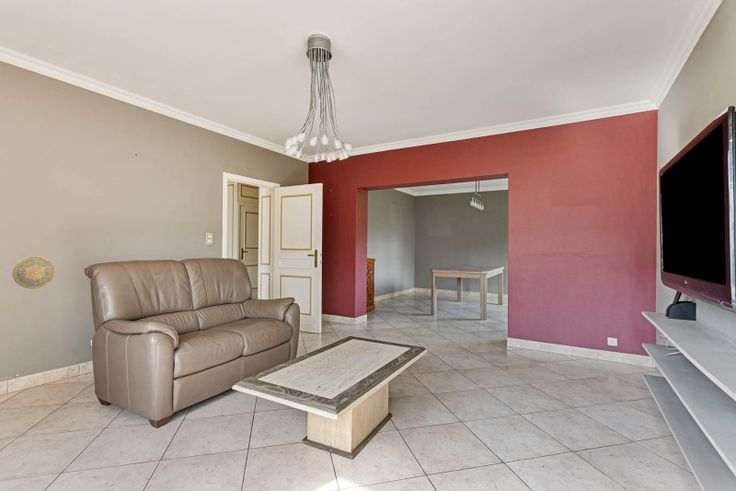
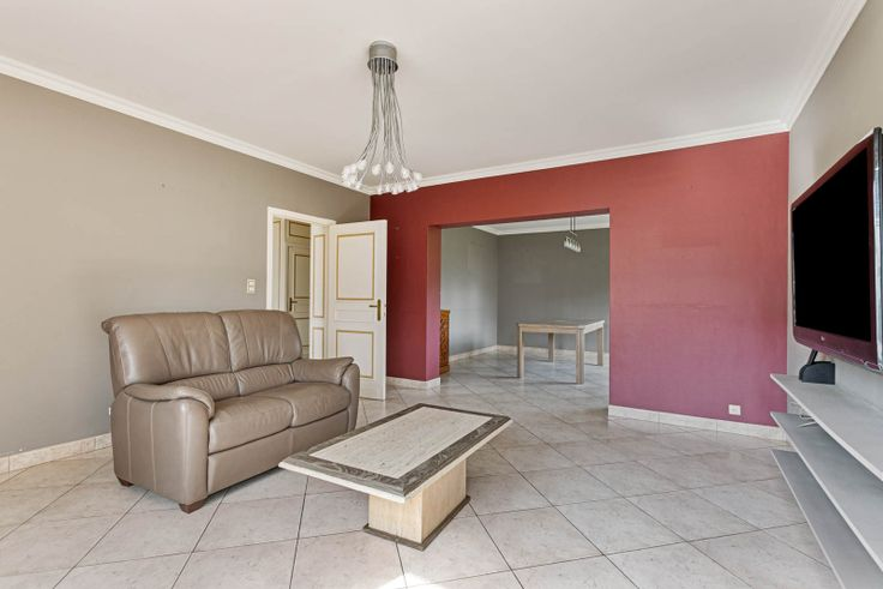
- decorative plate [11,255,57,290]
